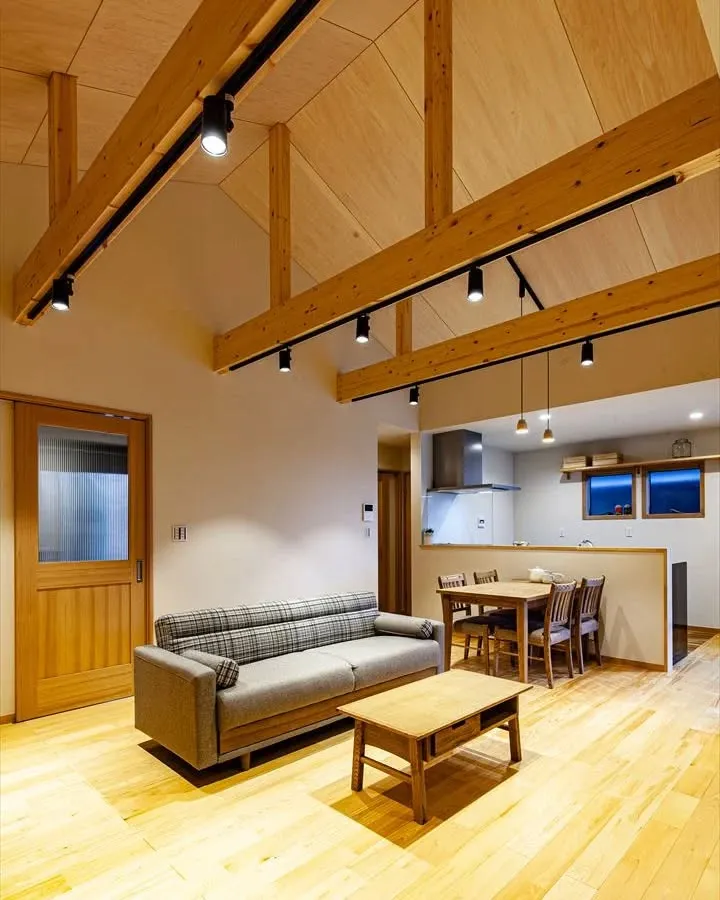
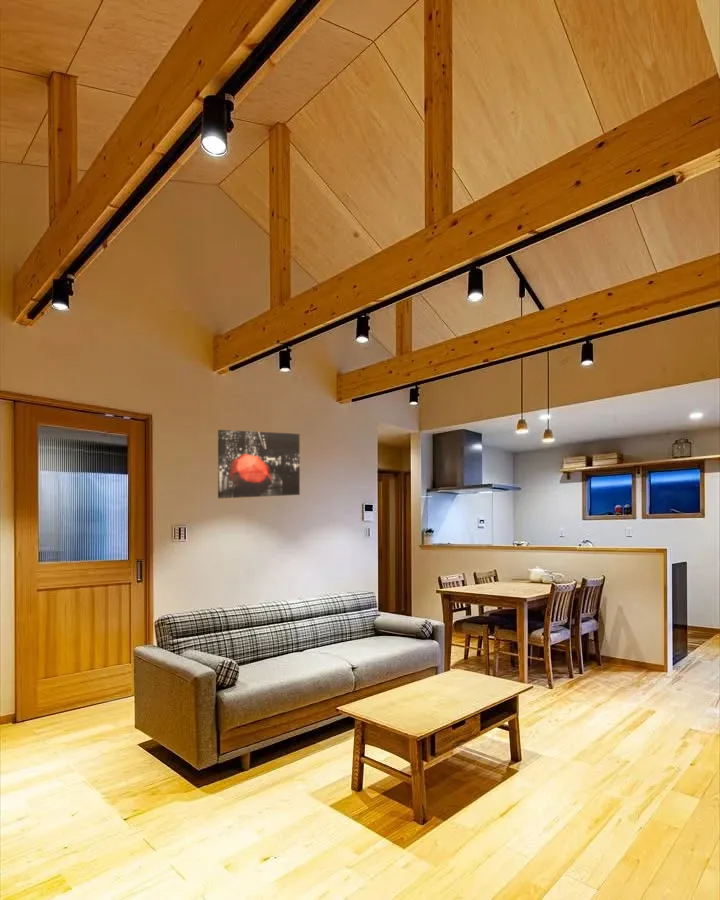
+ wall art [217,429,301,499]
